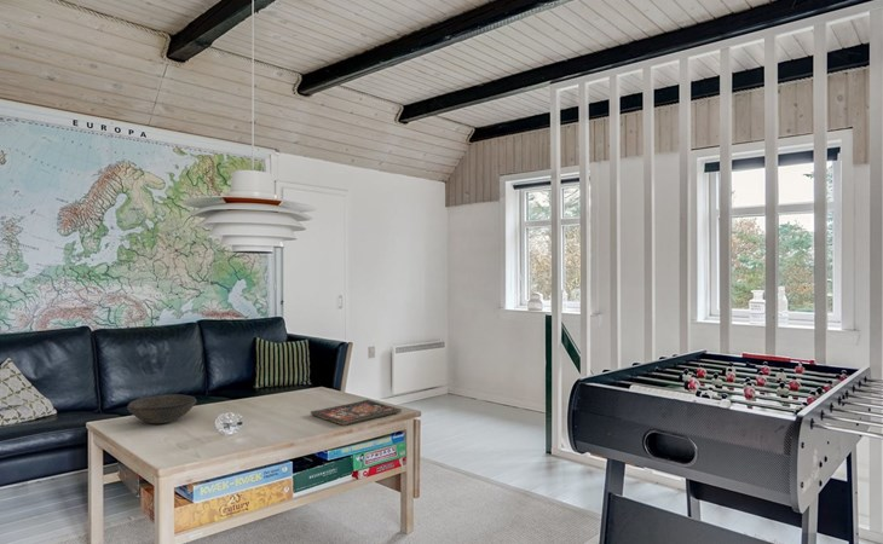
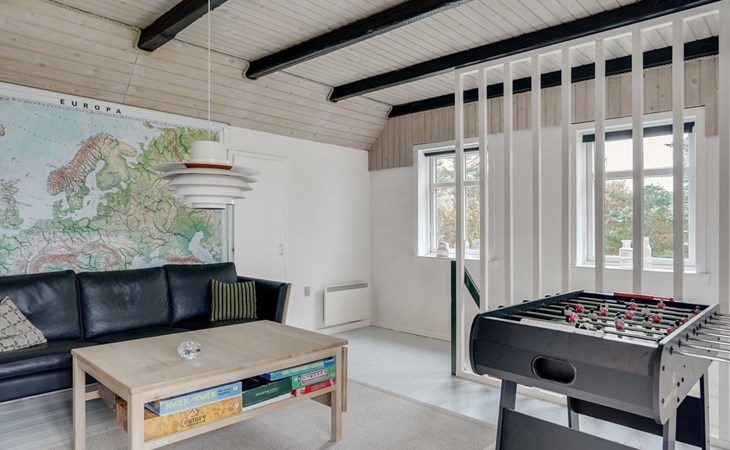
- board game [310,399,403,427]
- bowl [126,393,197,424]
